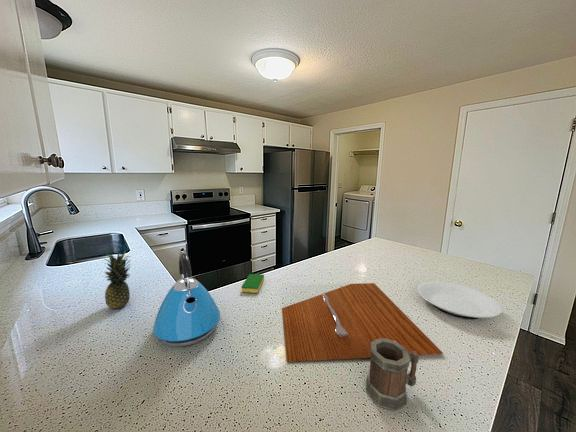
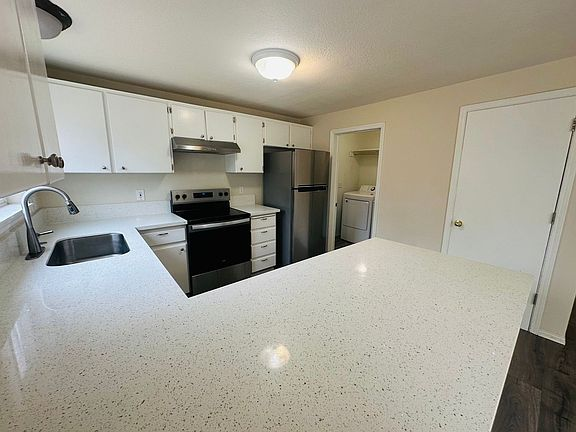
- plate [416,280,503,320]
- fruit [102,250,132,310]
- dish sponge [241,273,265,294]
- mug [365,338,420,412]
- cutting board [281,282,444,363]
- kettle [152,252,221,348]
